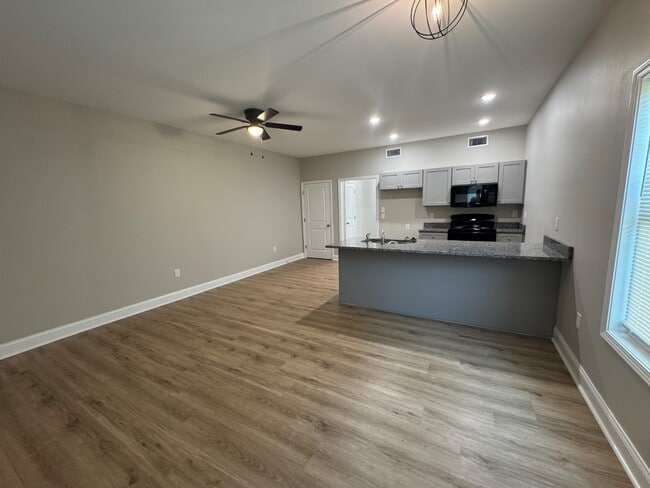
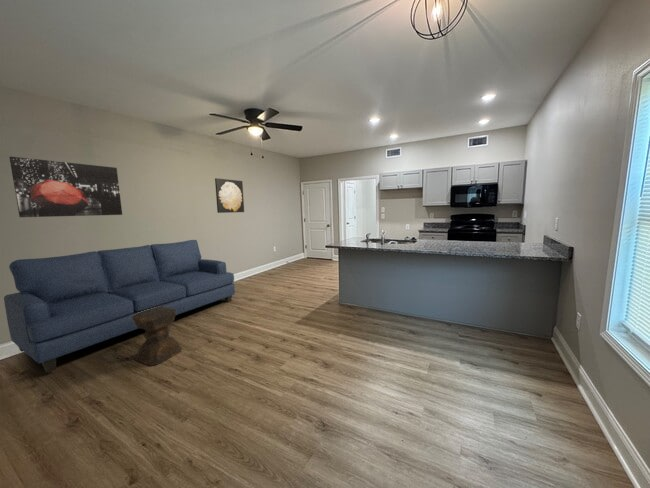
+ wall art [214,177,245,214]
+ stool [131,306,183,367]
+ sofa [3,239,236,374]
+ wall art [8,156,123,218]
